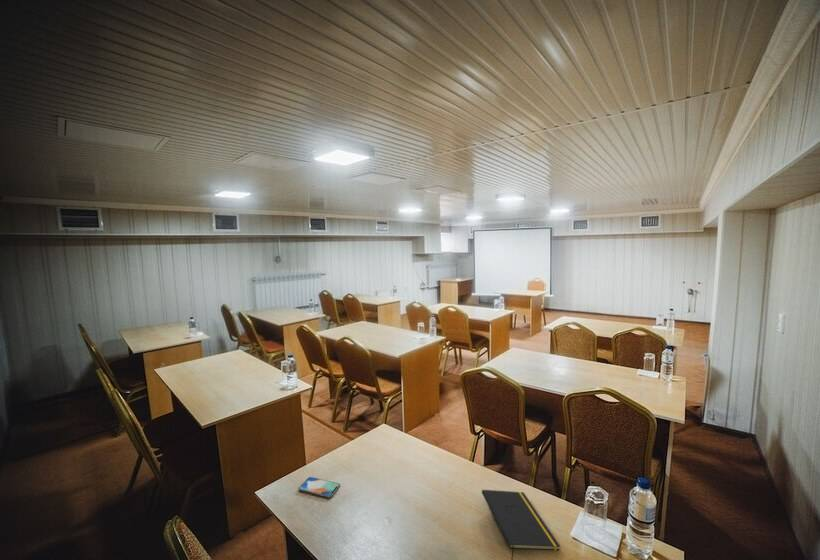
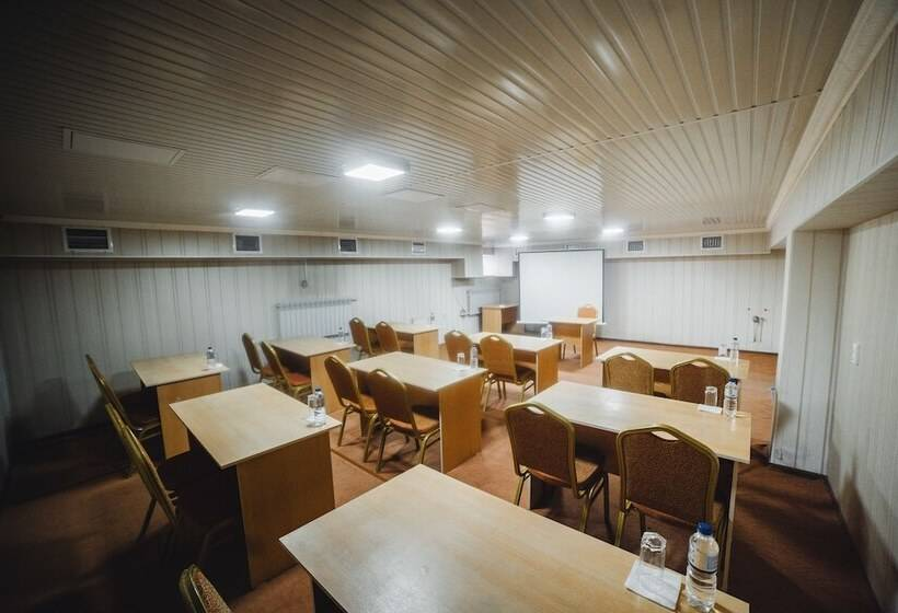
- smartphone [298,476,341,498]
- notepad [481,489,562,560]
